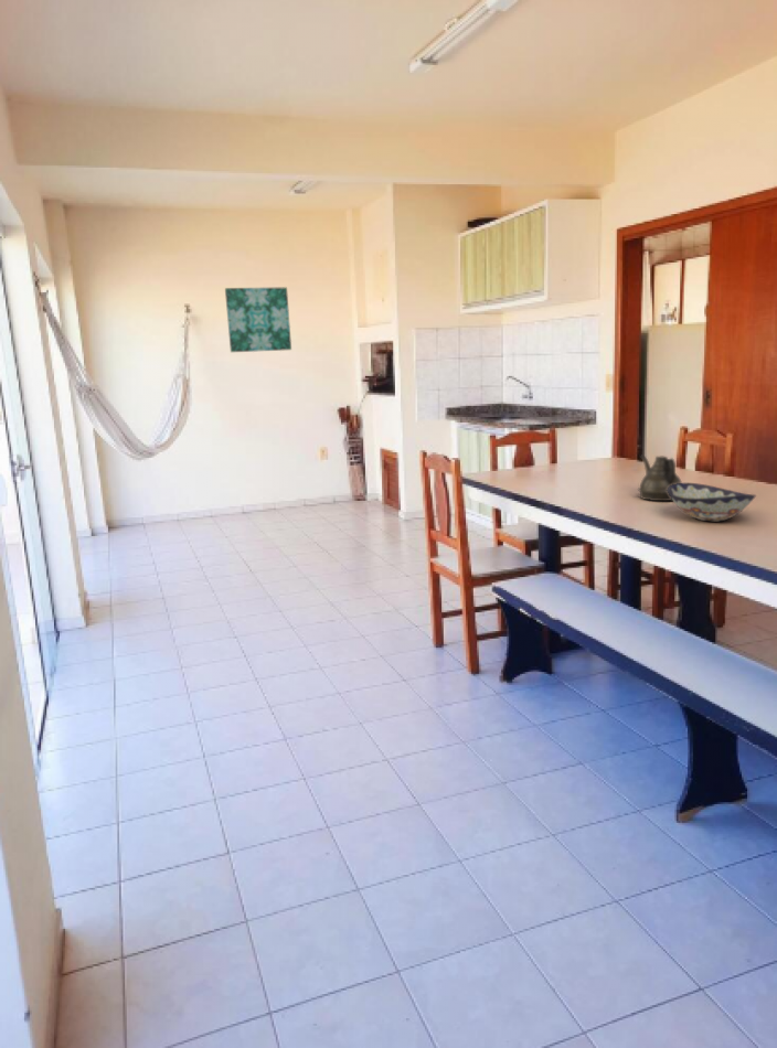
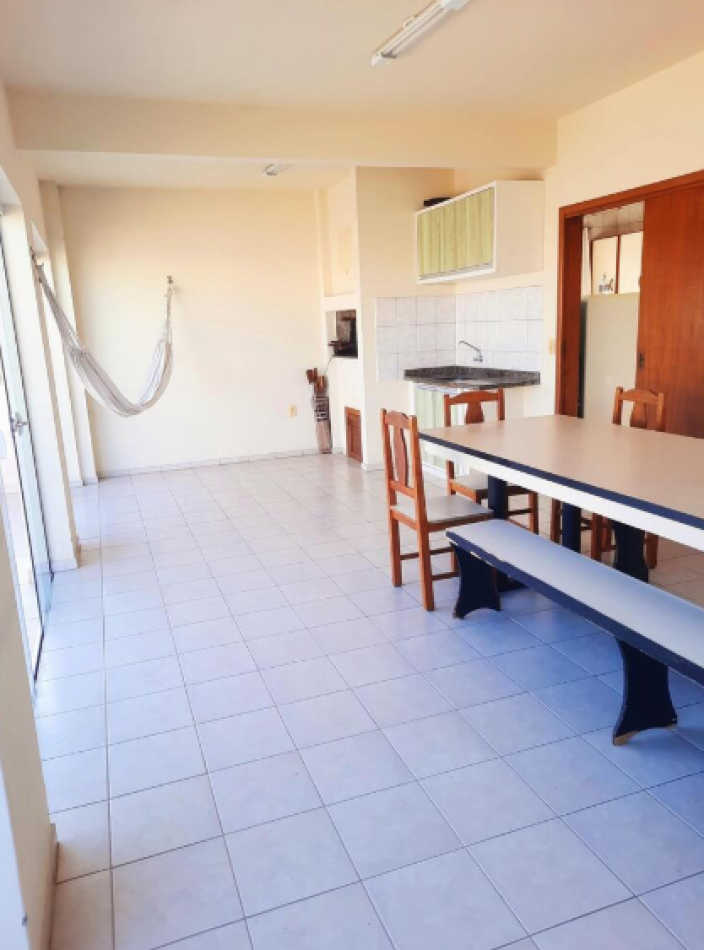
- decorative bowl [667,482,757,522]
- teapot [637,453,683,502]
- wall art [224,286,292,353]
